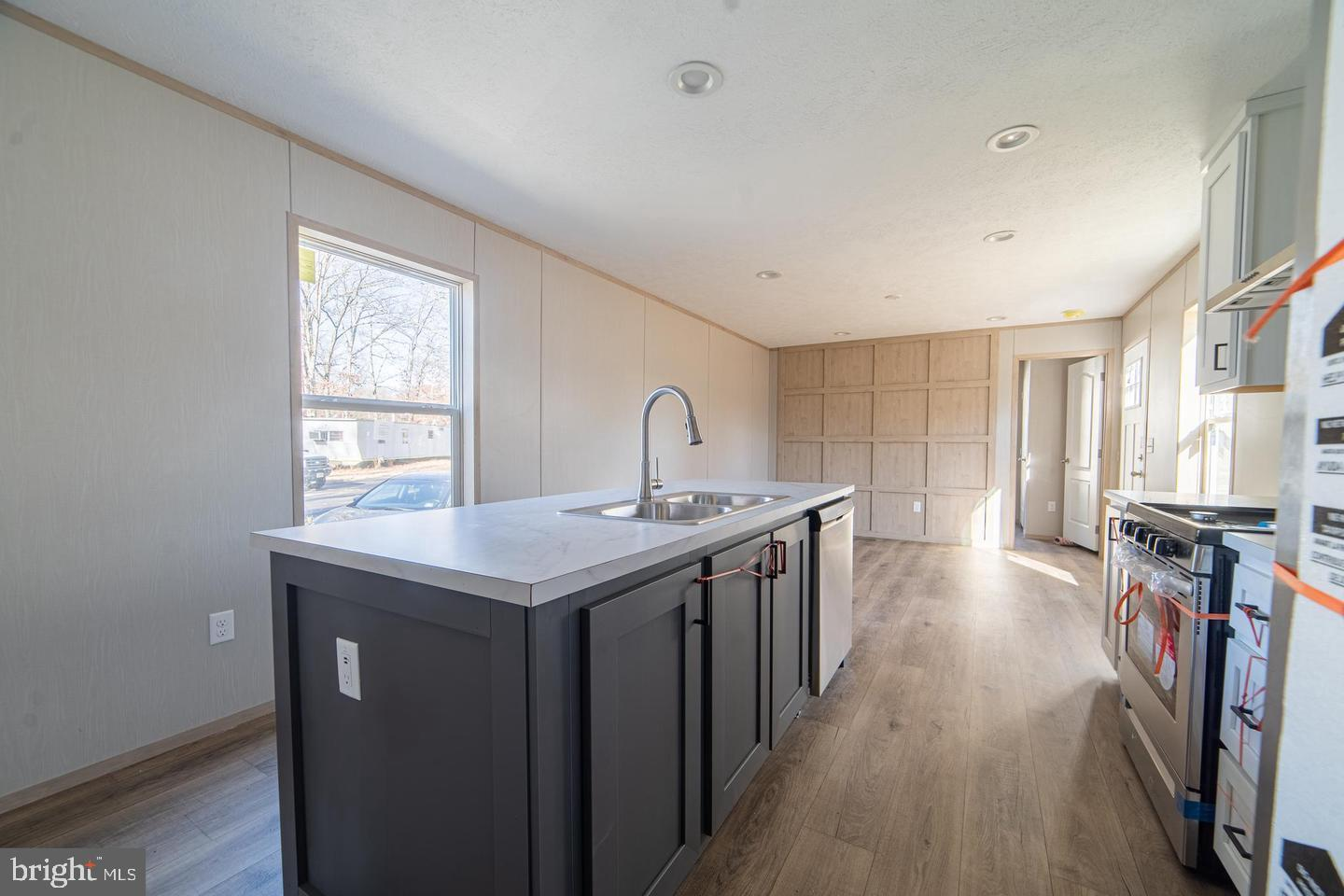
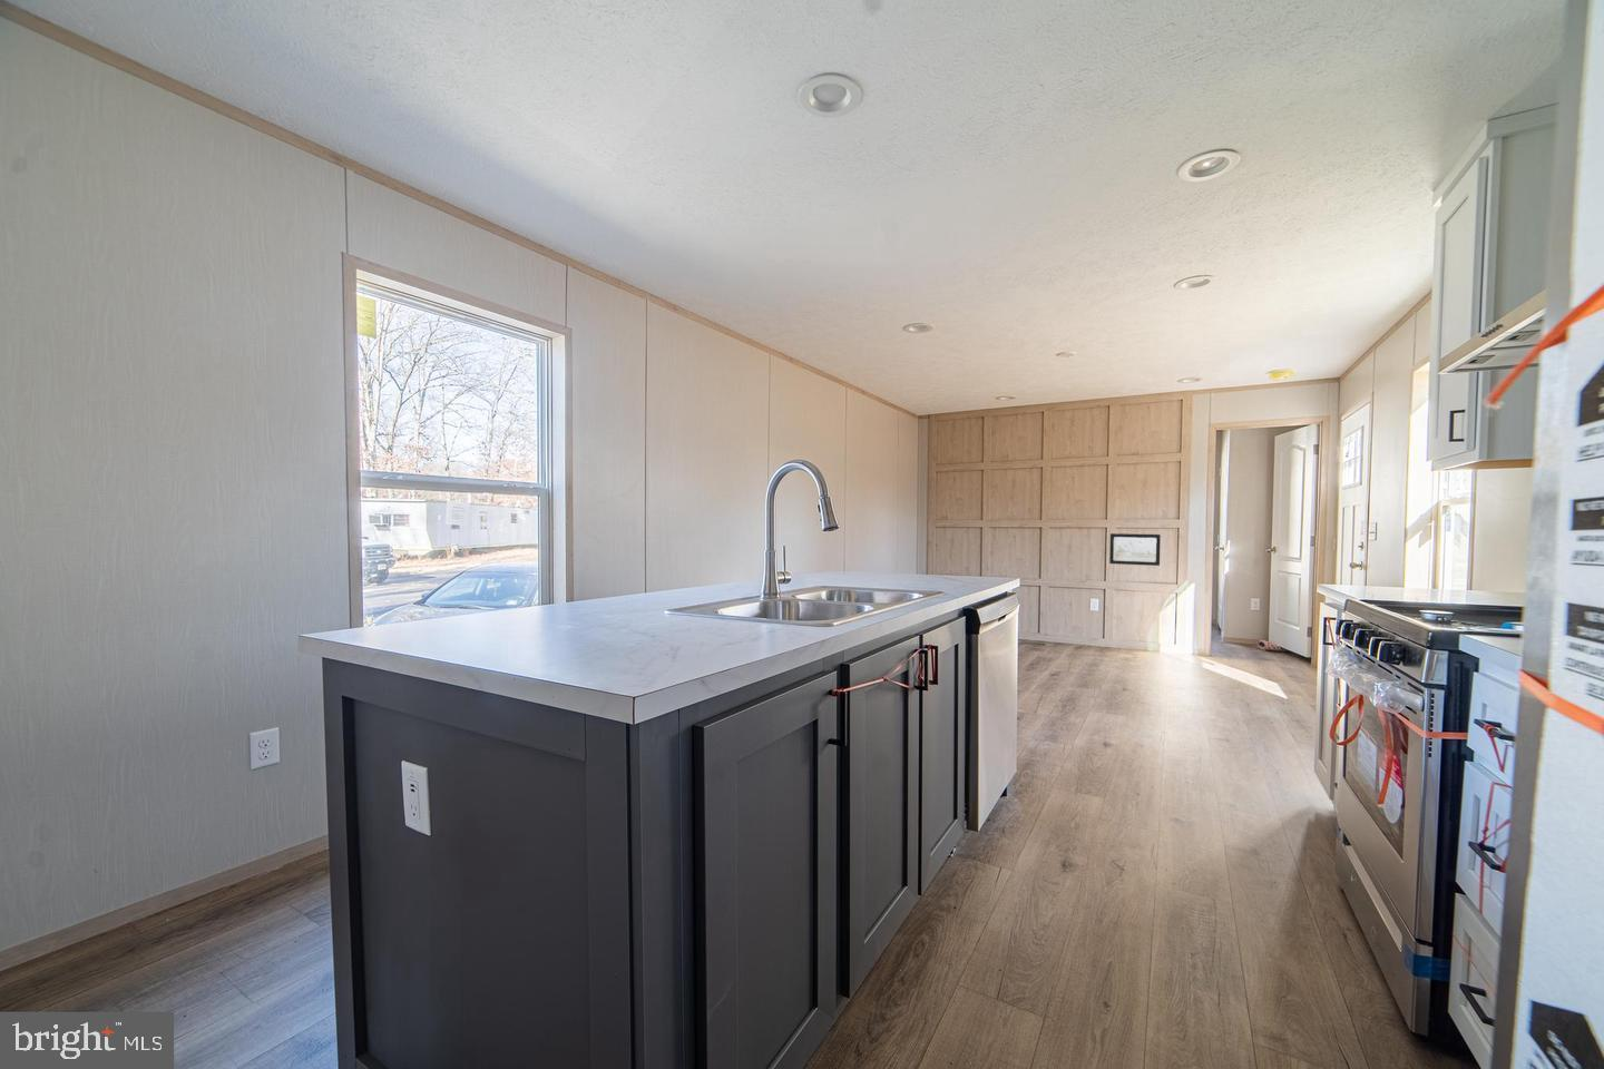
+ wall art [1109,532,1161,567]
